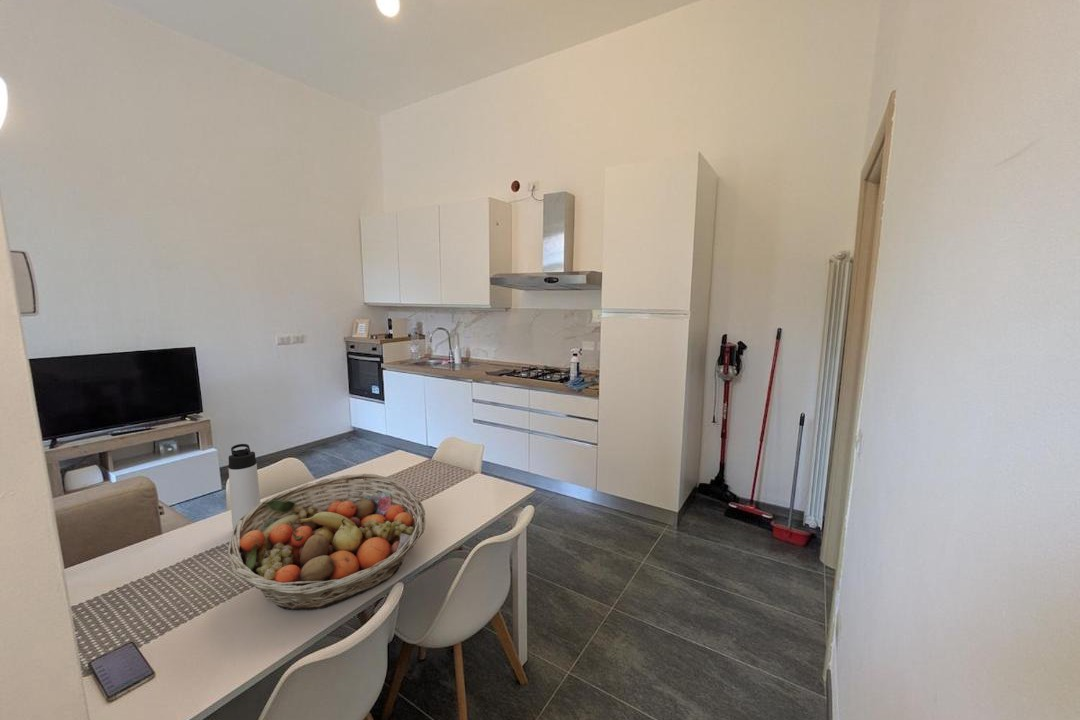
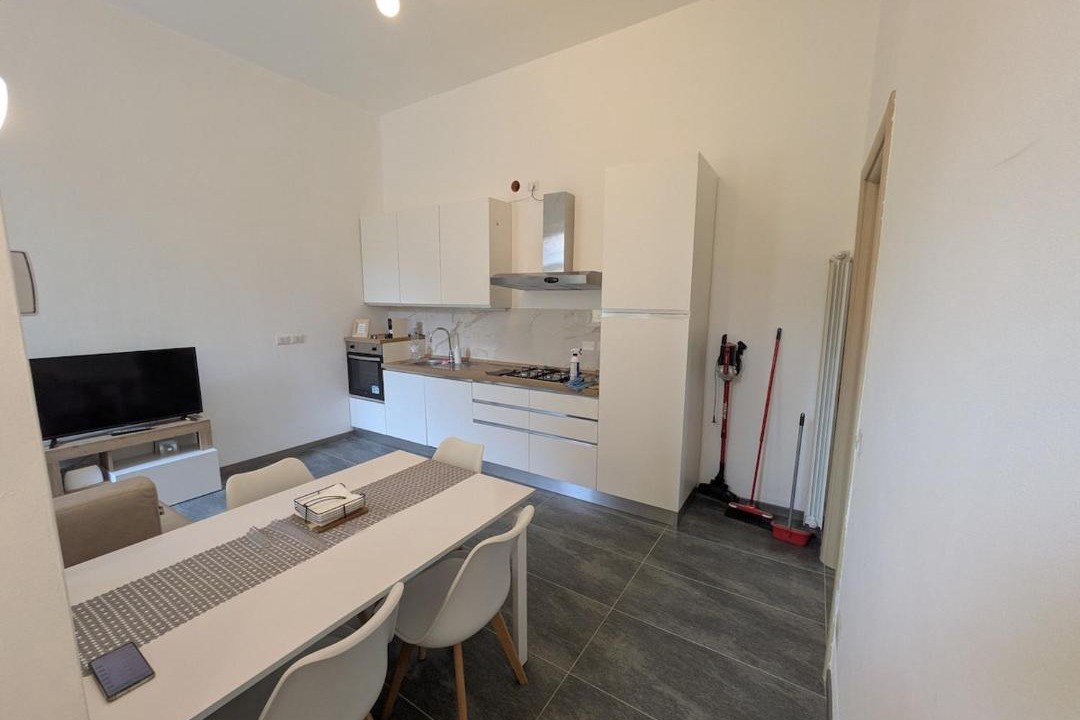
- thermos bottle [227,443,262,530]
- fruit basket [227,473,426,611]
